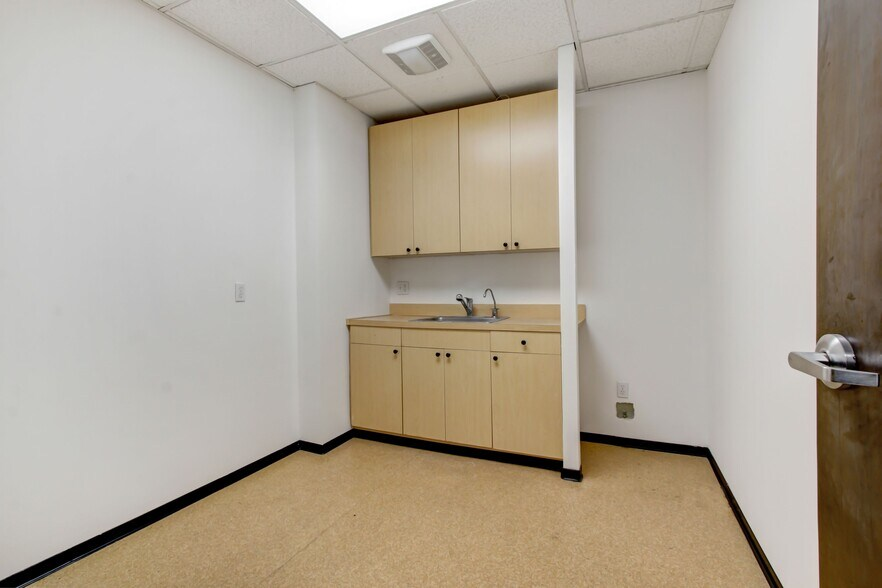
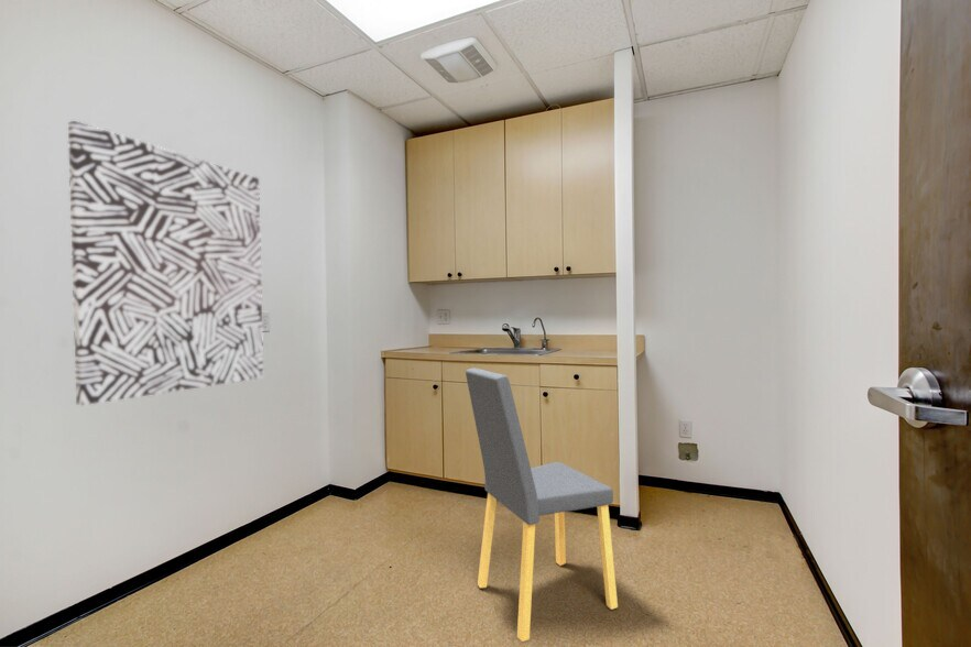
+ dining chair [465,366,619,643]
+ wall art [67,120,264,406]
